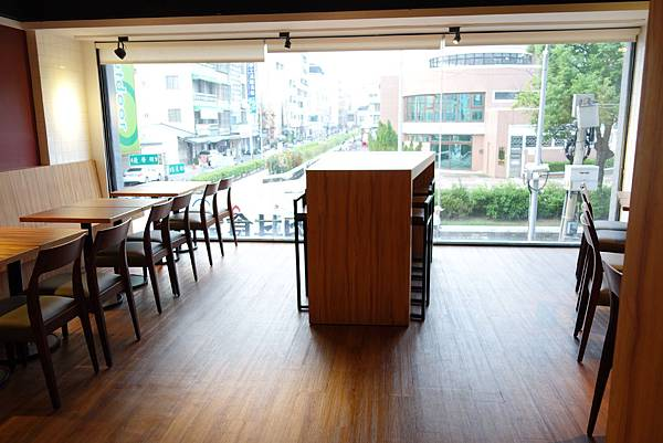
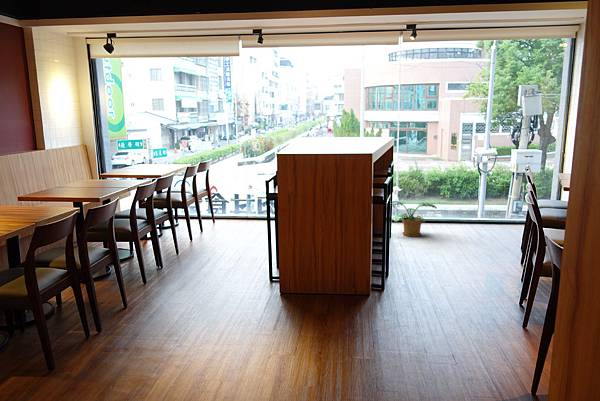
+ potted plant [391,200,438,238]
